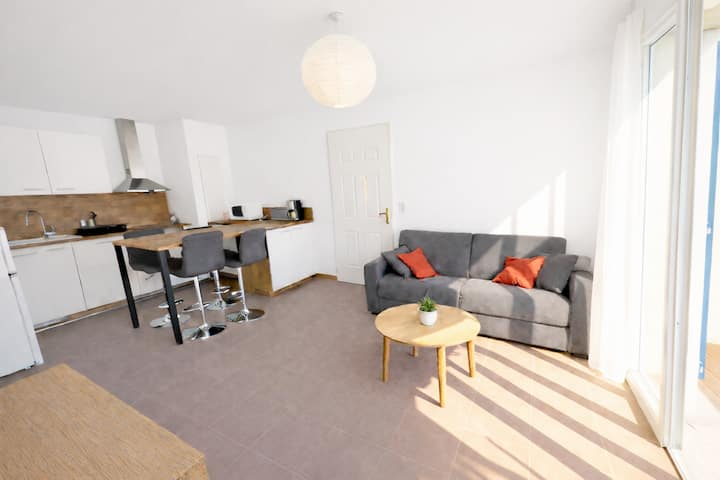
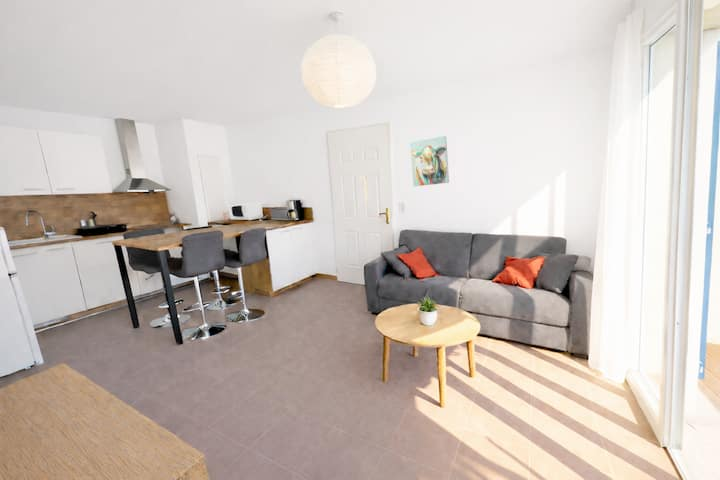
+ wall art [409,135,450,187]
